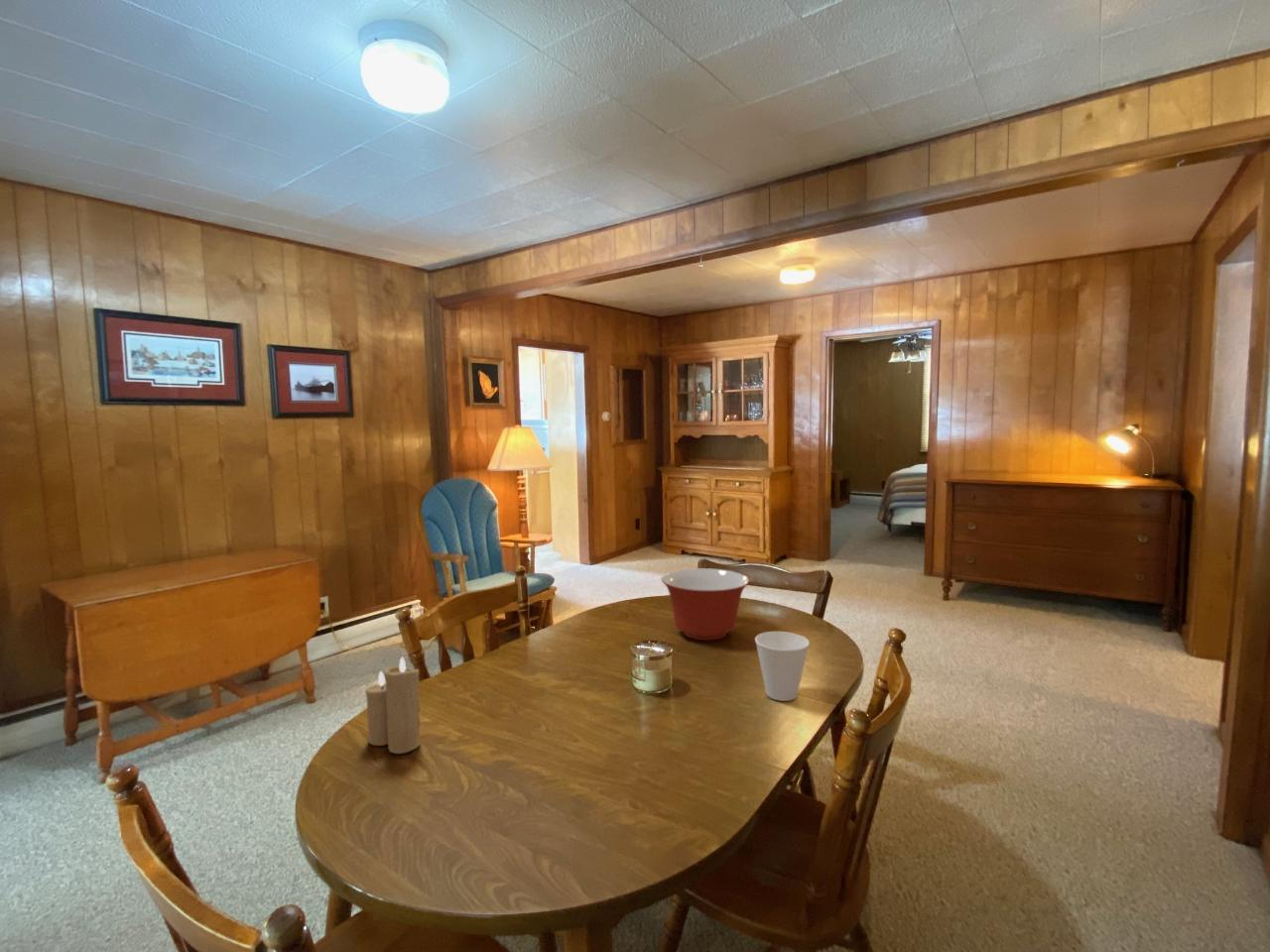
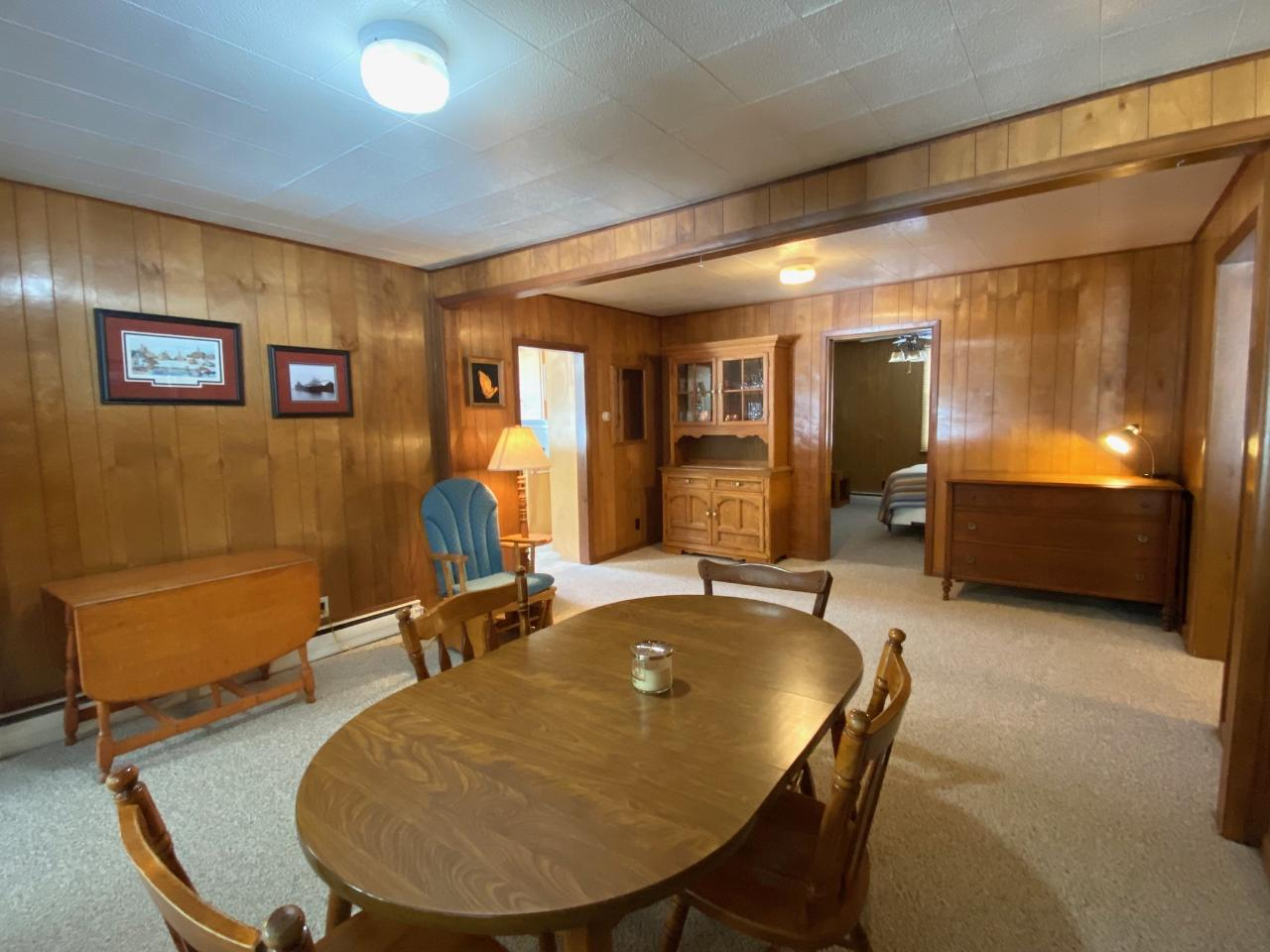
- cup [754,631,811,702]
- candle [364,656,422,755]
- mixing bowl [661,567,750,642]
